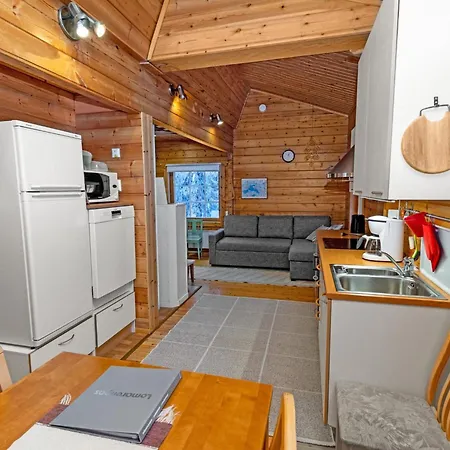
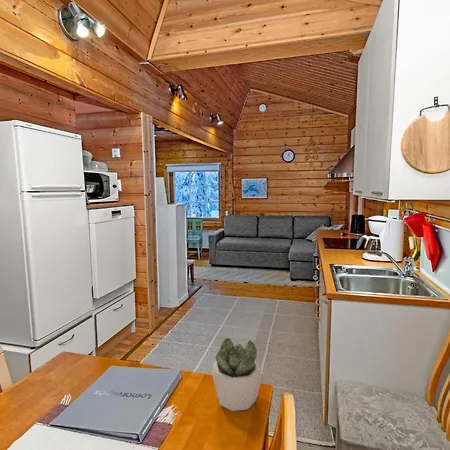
+ succulent plant [211,337,263,412]
